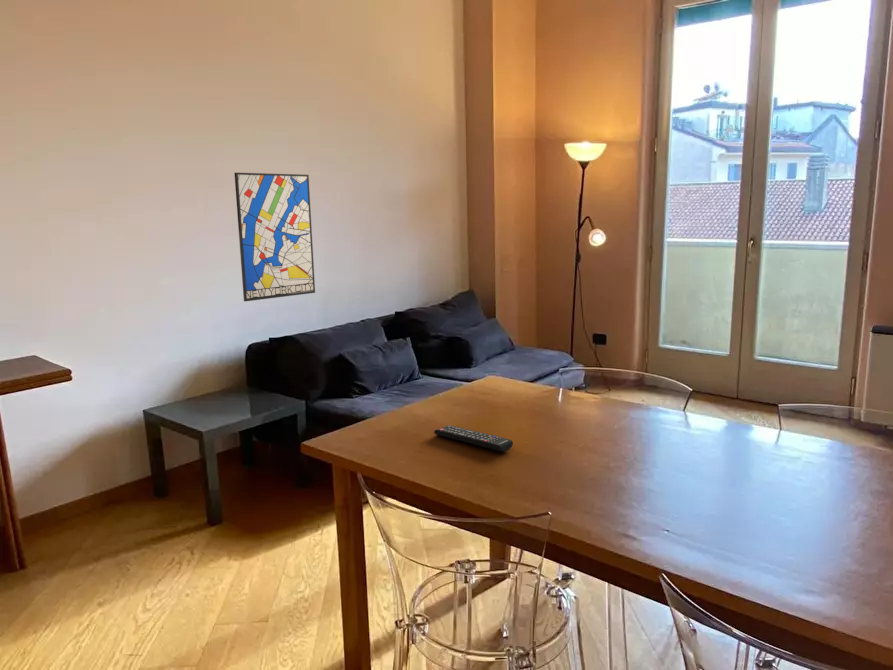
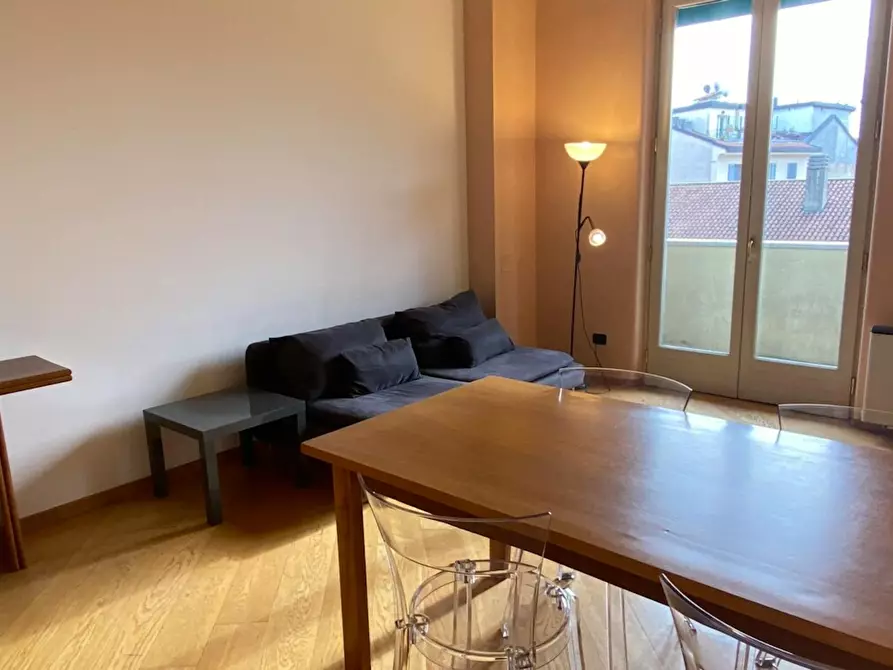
- remote control [433,424,514,453]
- wall art [233,172,316,302]
